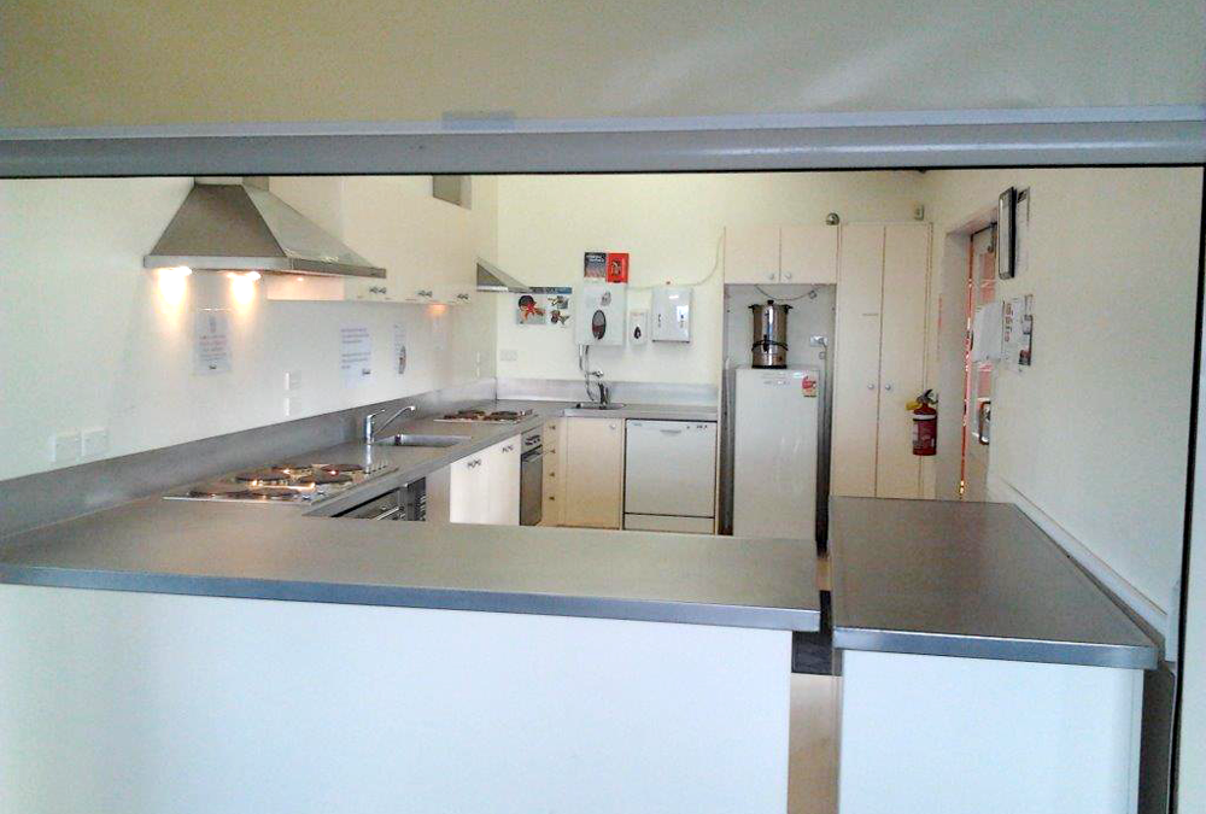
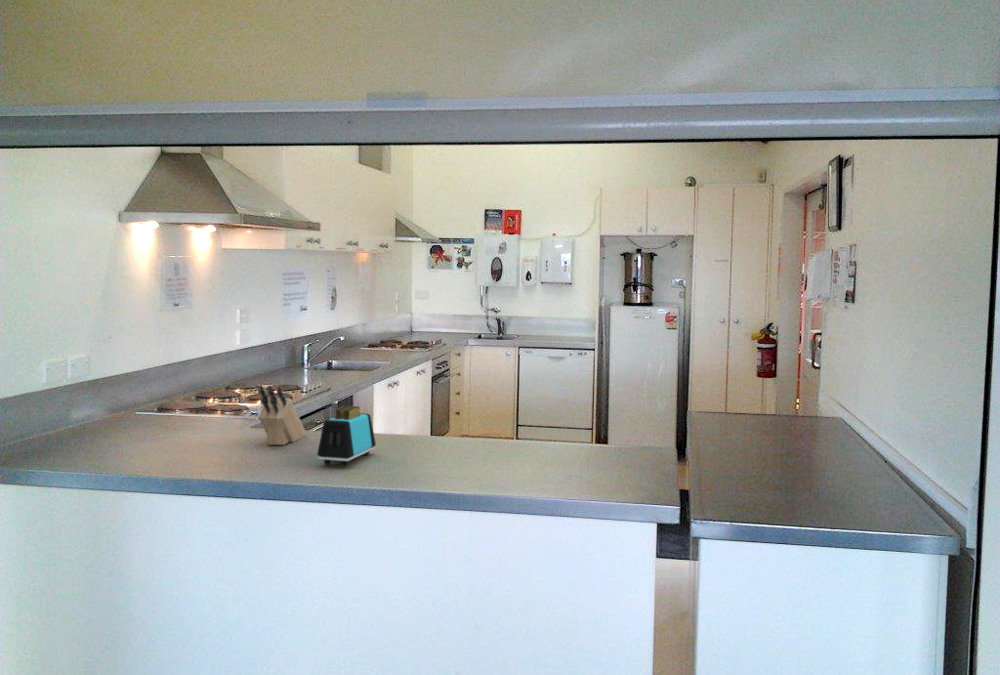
+ toaster [316,405,377,467]
+ knife block [258,384,308,446]
